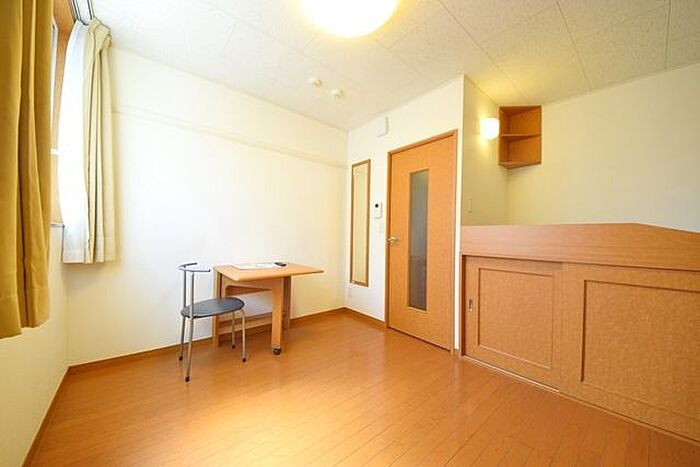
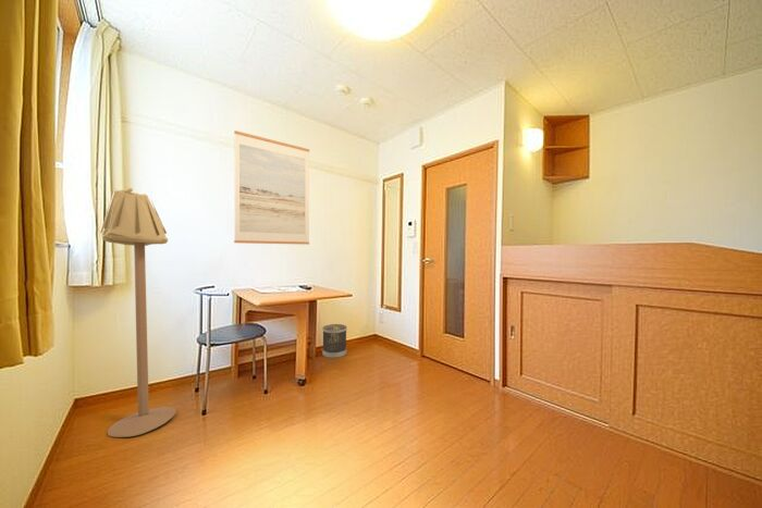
+ wastebasket [321,323,347,359]
+ floor lamp [99,187,177,438]
+ wall art [233,129,310,246]
